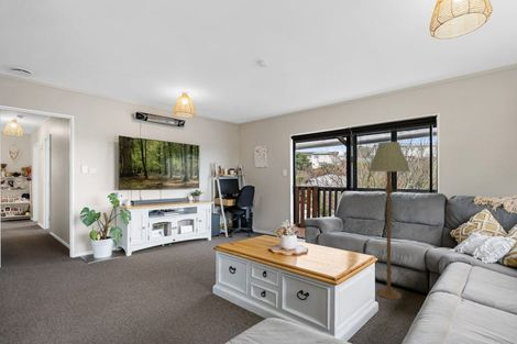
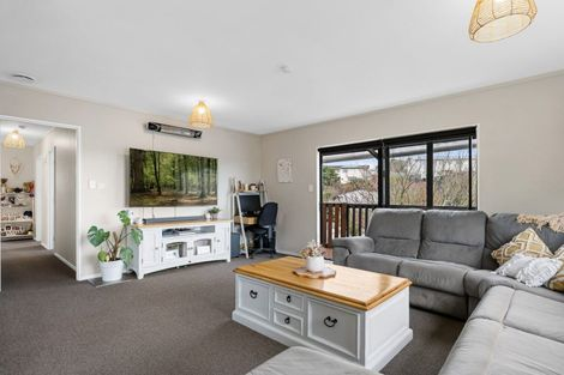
- floor lamp [367,141,411,300]
